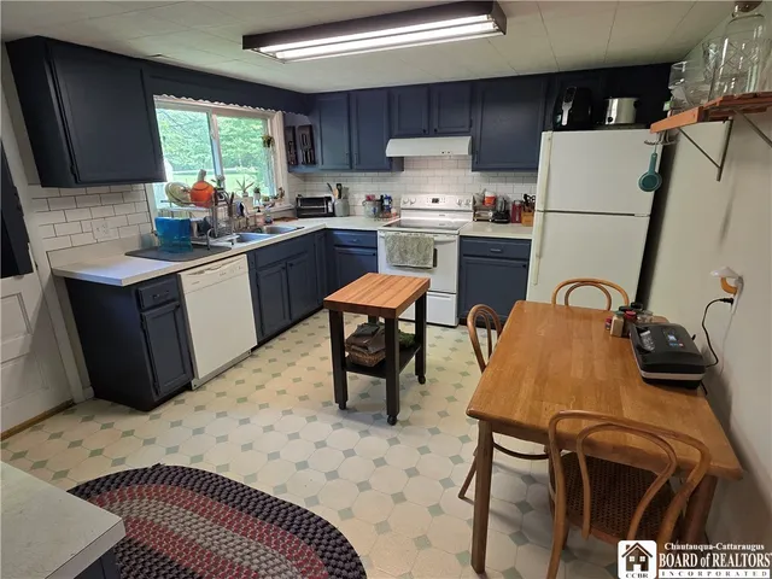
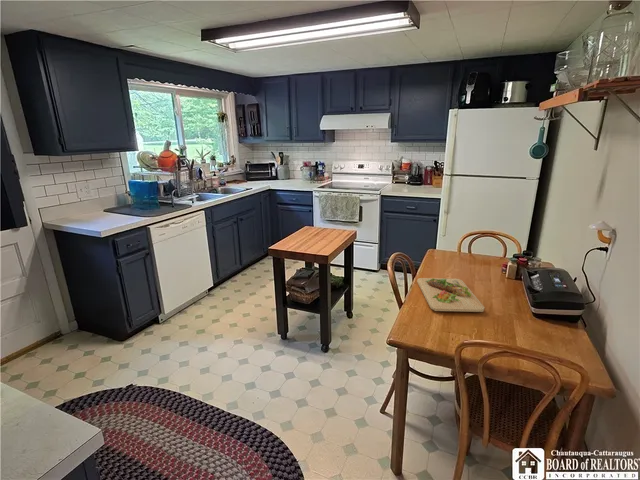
+ cutting board [416,277,486,313]
